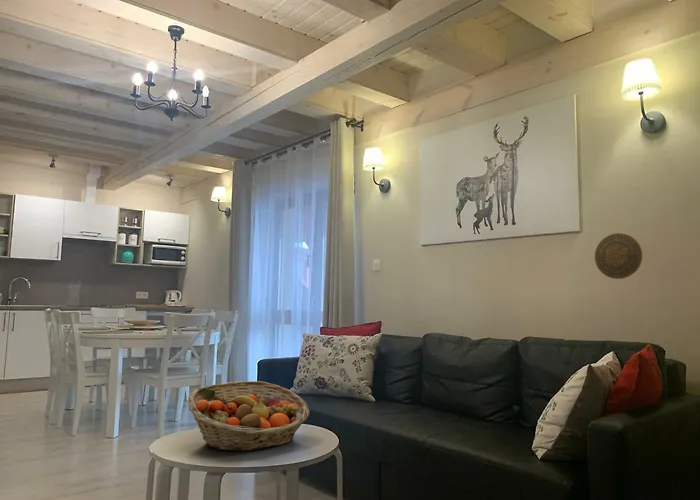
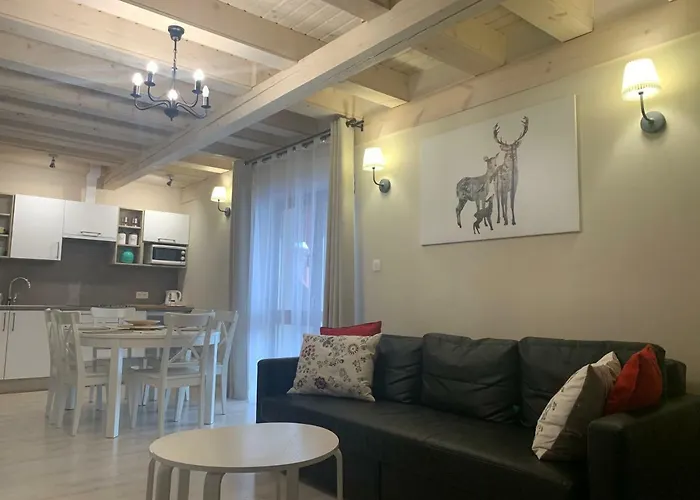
- fruit basket [187,380,310,452]
- decorative plate [594,232,643,280]
